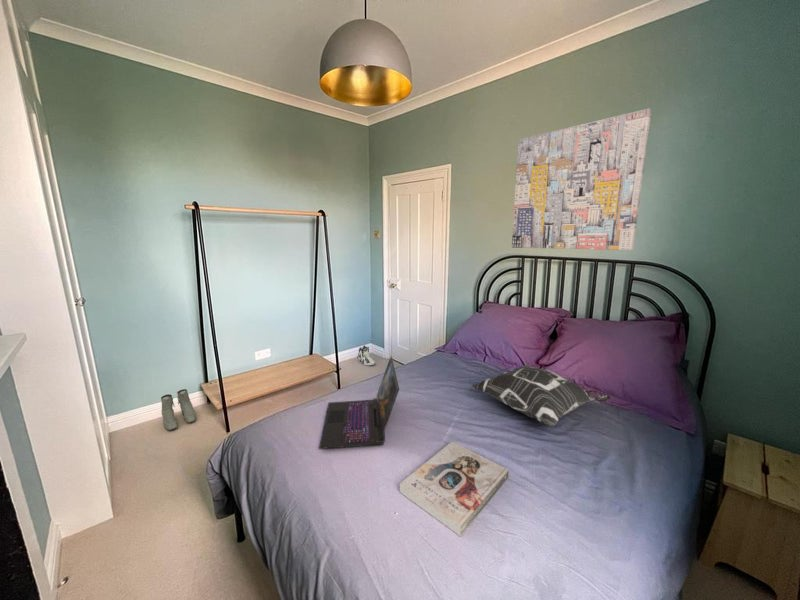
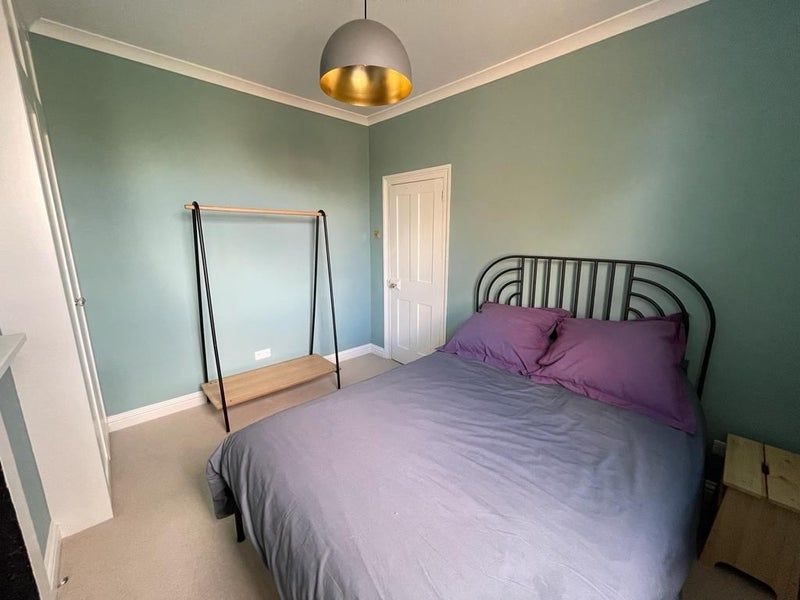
- laptop [318,355,400,450]
- sneaker [356,344,376,366]
- book [399,440,510,537]
- decorative pillow [471,364,612,427]
- wall art [511,107,652,251]
- boots [160,388,197,431]
